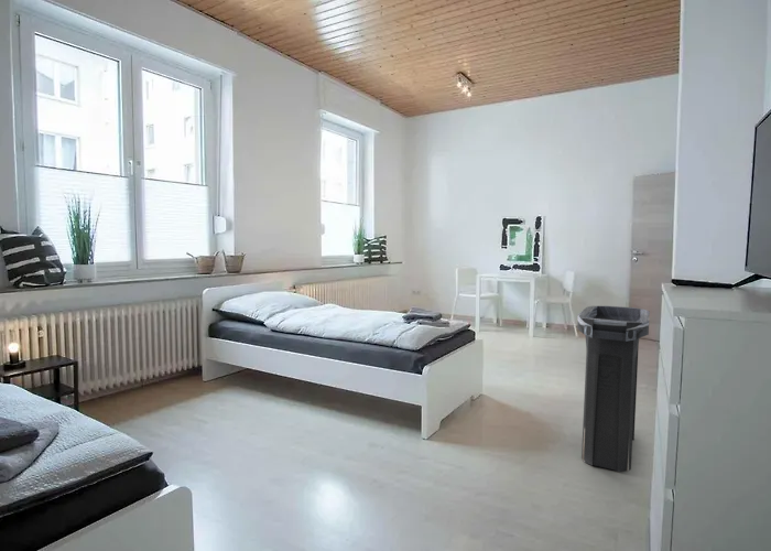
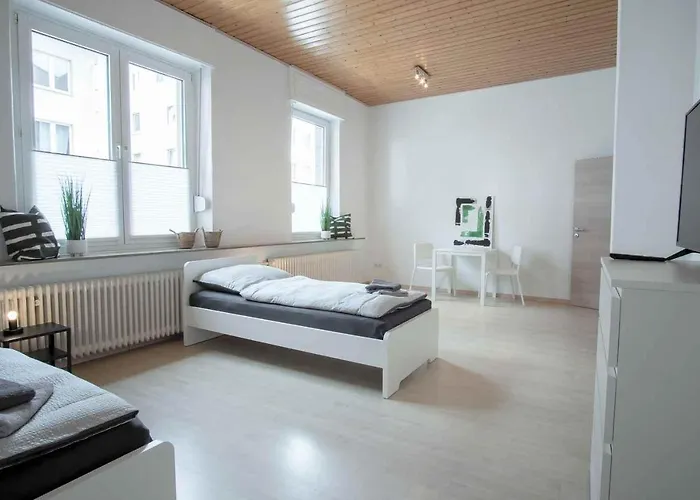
- trash can [576,304,651,473]
